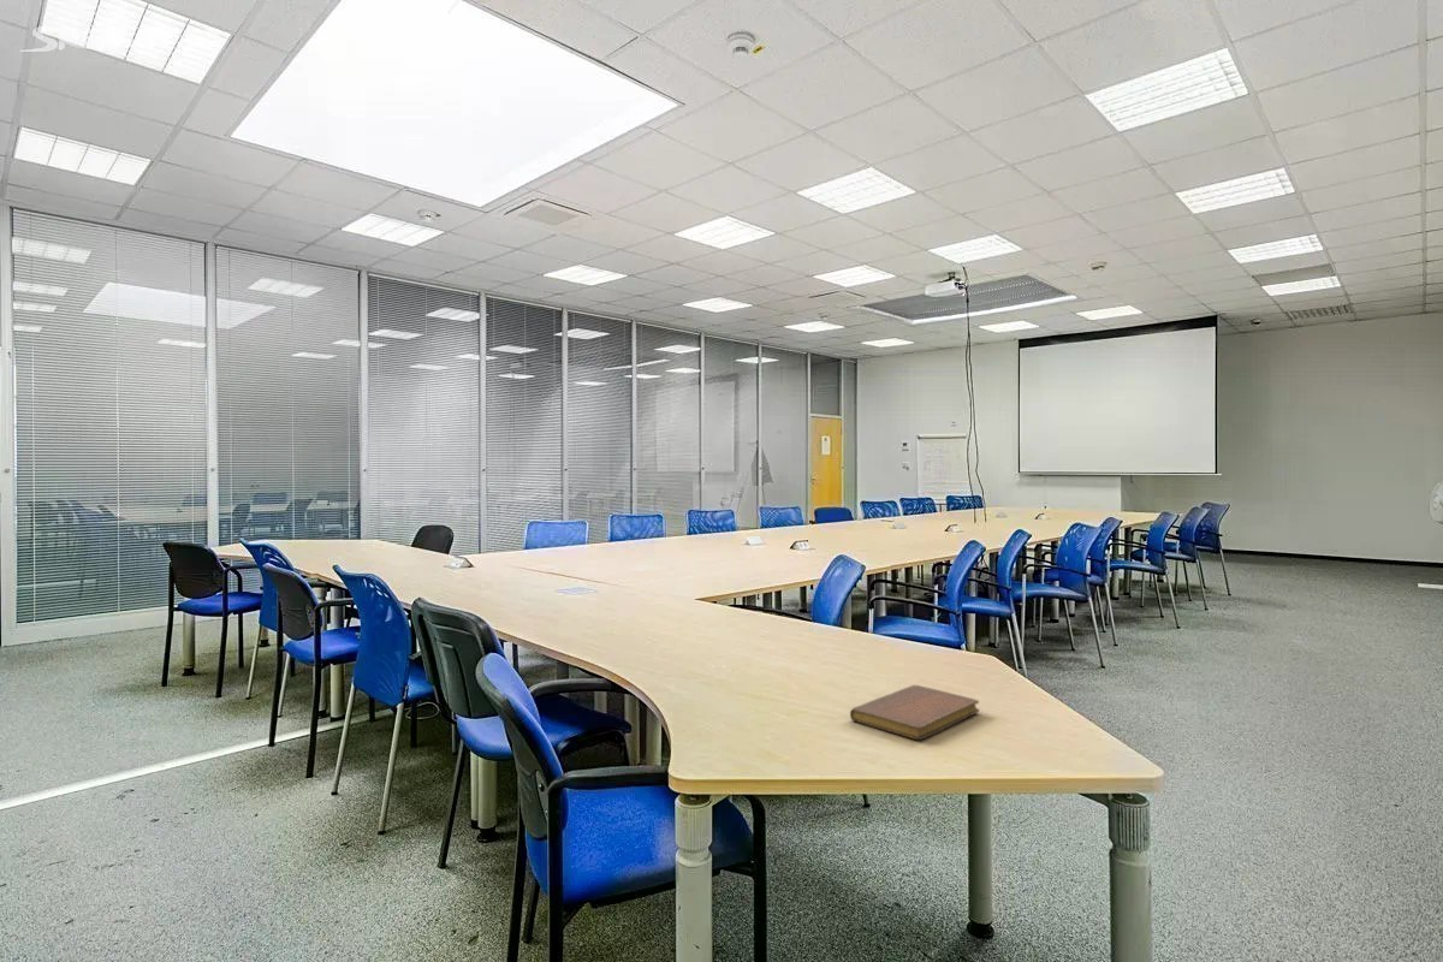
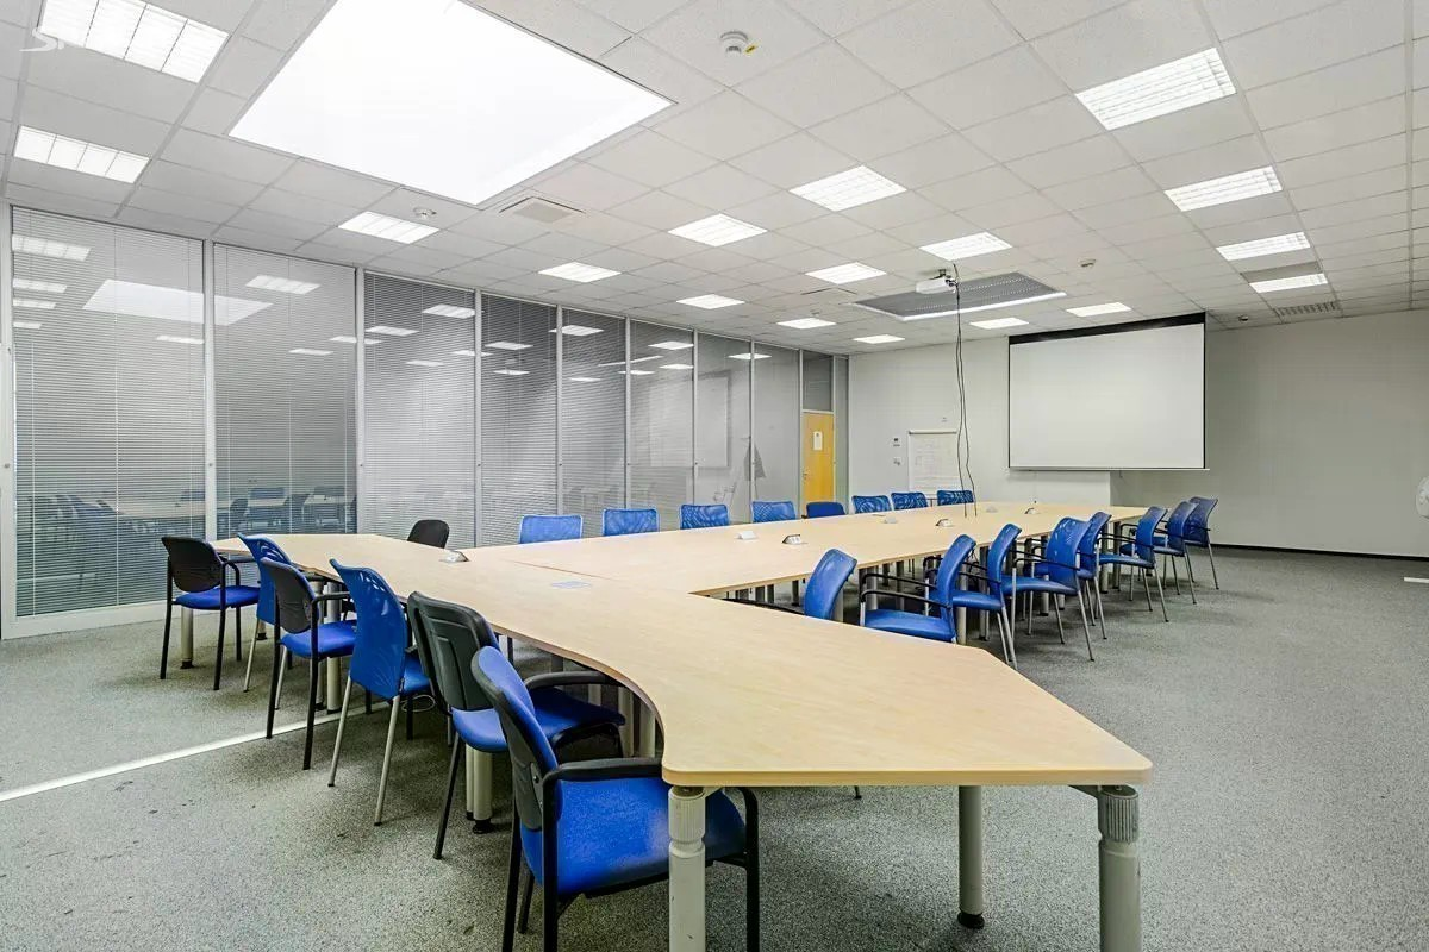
- notebook [849,684,980,741]
